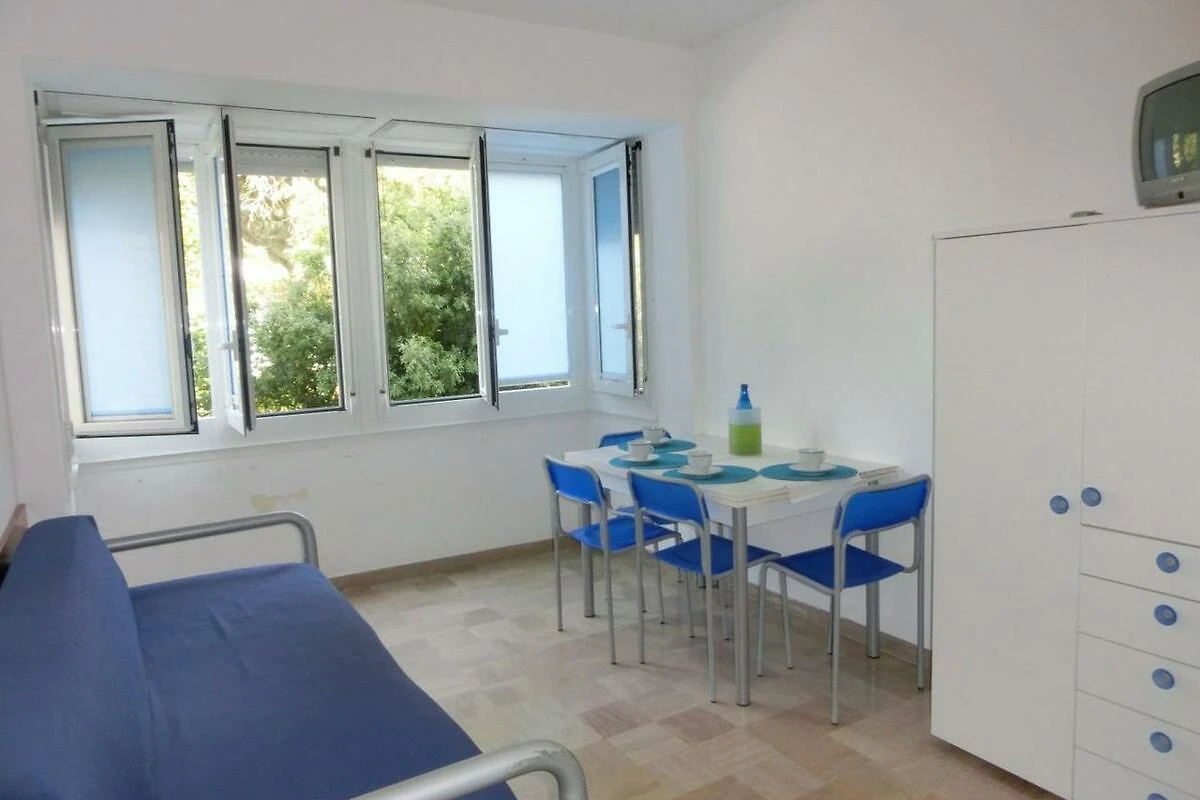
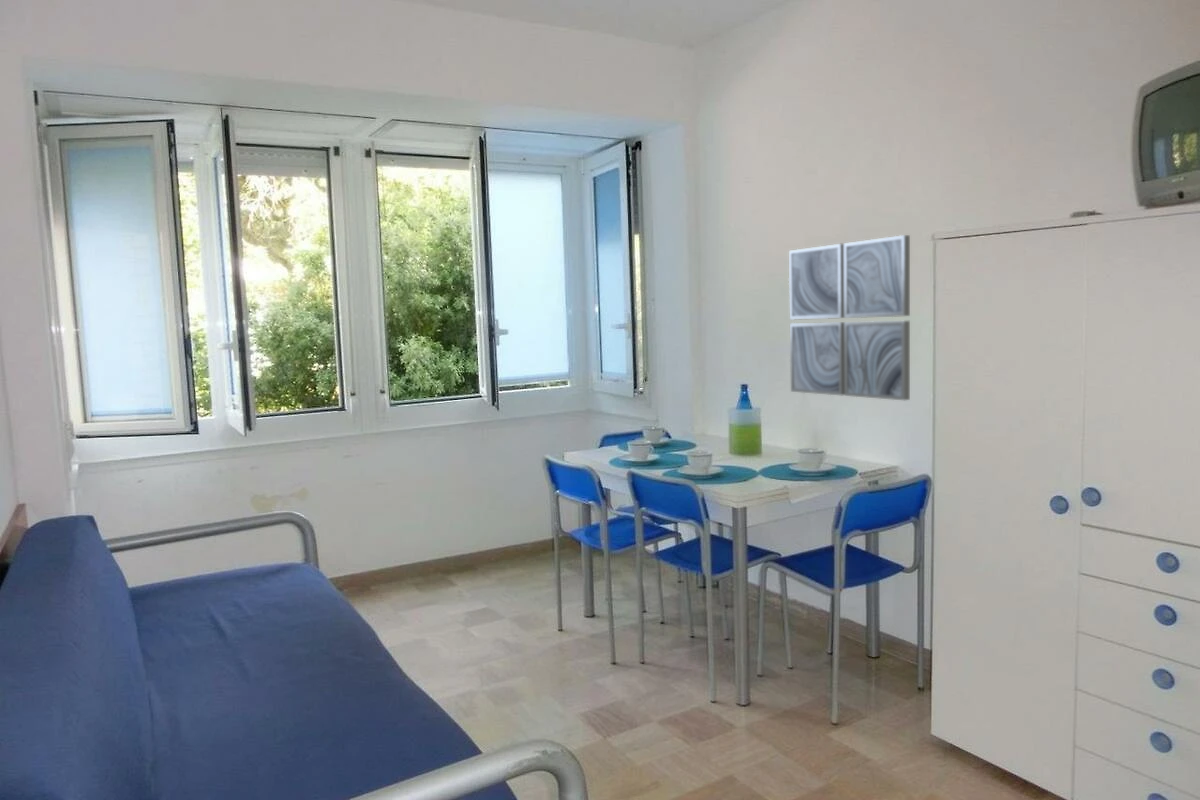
+ wall art [788,234,911,401]
